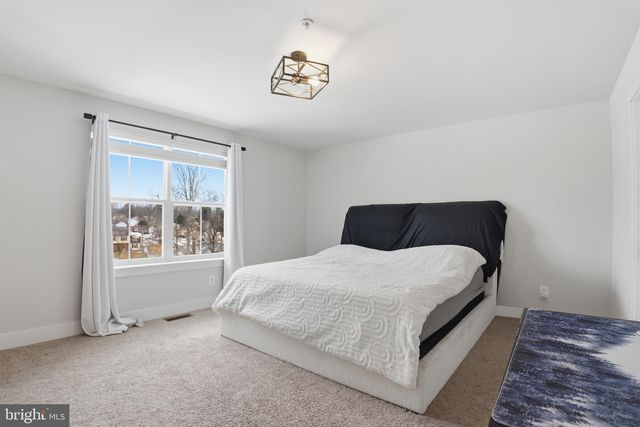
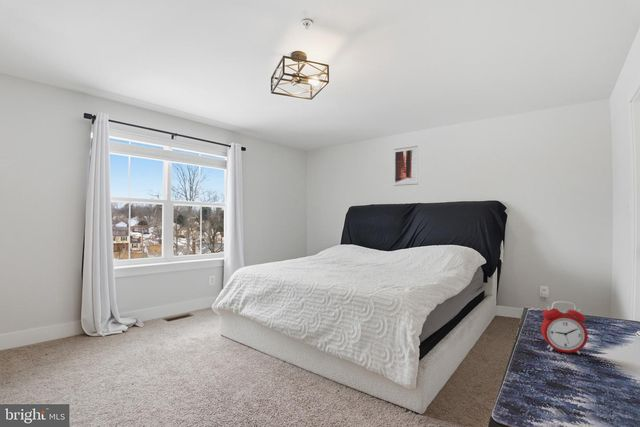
+ alarm clock [540,300,589,355]
+ wall art [393,145,419,187]
